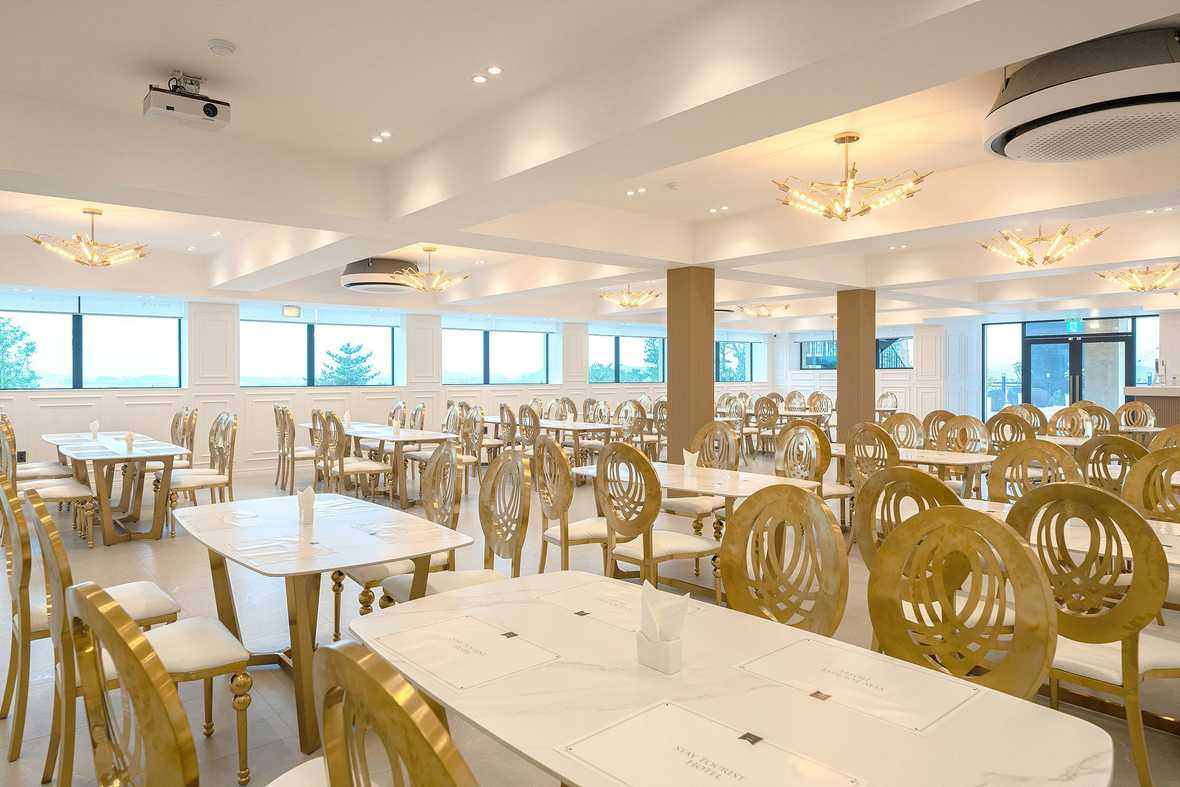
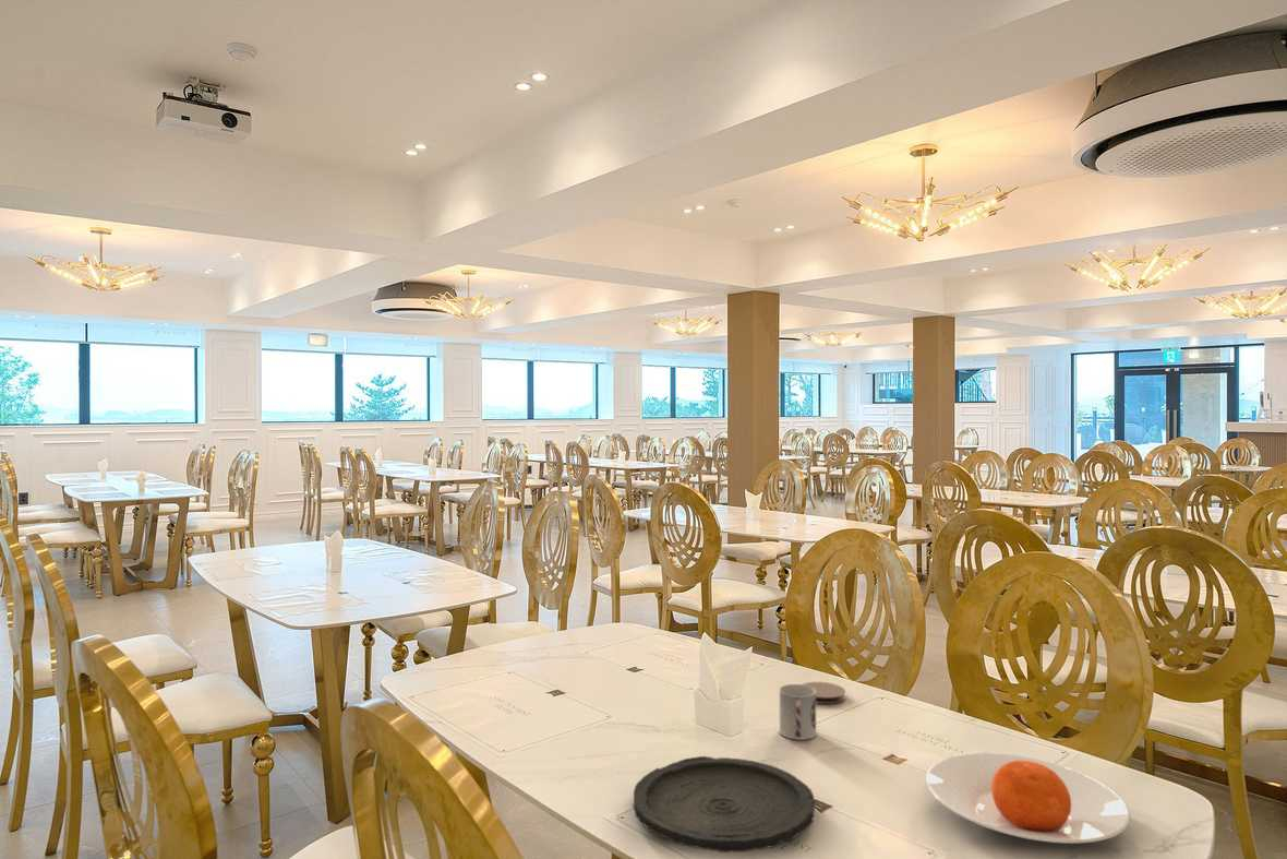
+ cup [779,683,817,741]
+ coaster [802,681,846,705]
+ plate [924,751,1131,845]
+ plate [633,755,816,854]
